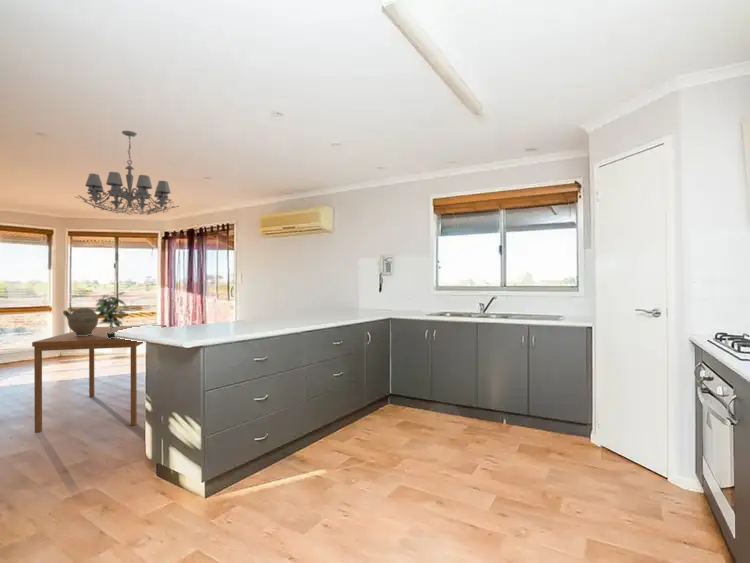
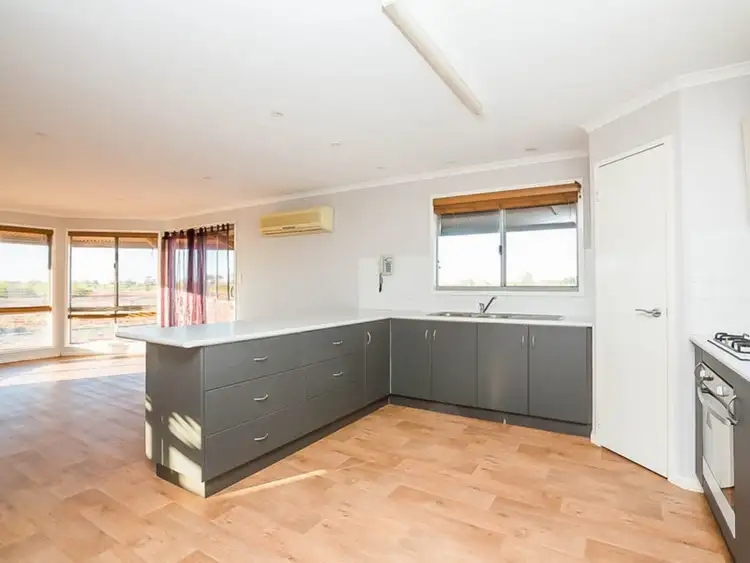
- ceramic jug [62,307,99,336]
- dining table [31,324,167,434]
- chandelier [75,130,181,216]
- potted plant [94,291,128,339]
